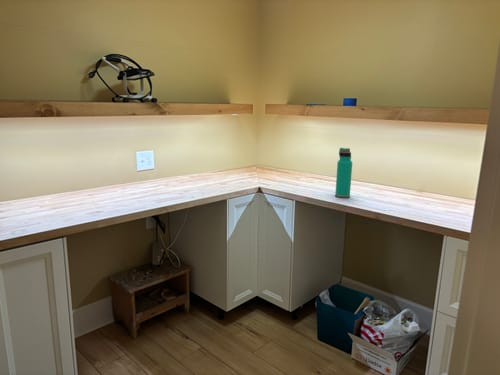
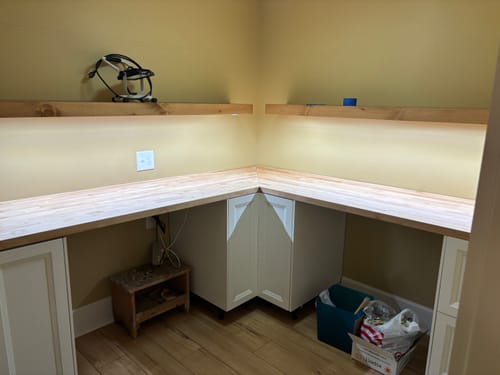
- water bottle [334,147,353,198]
